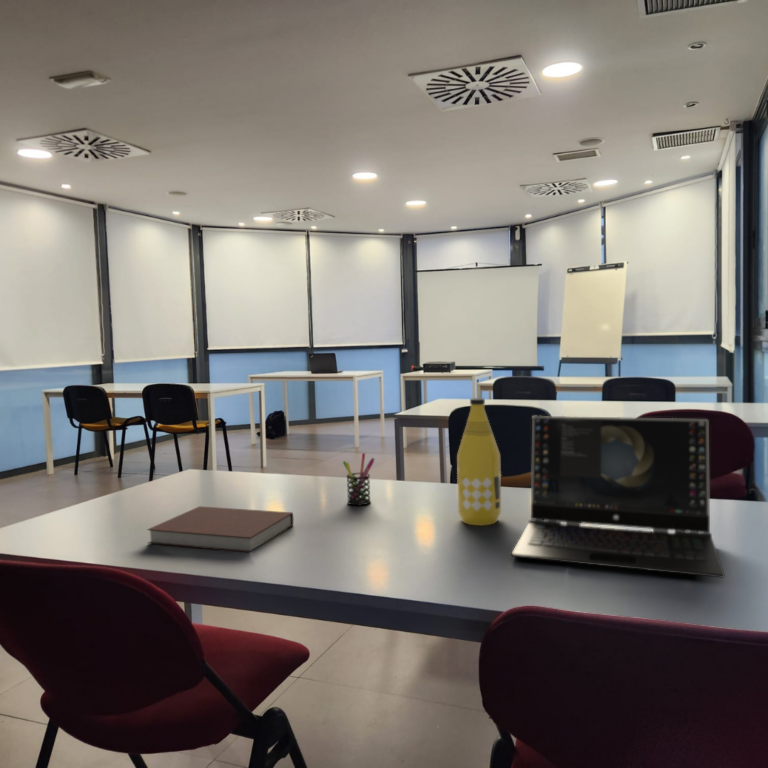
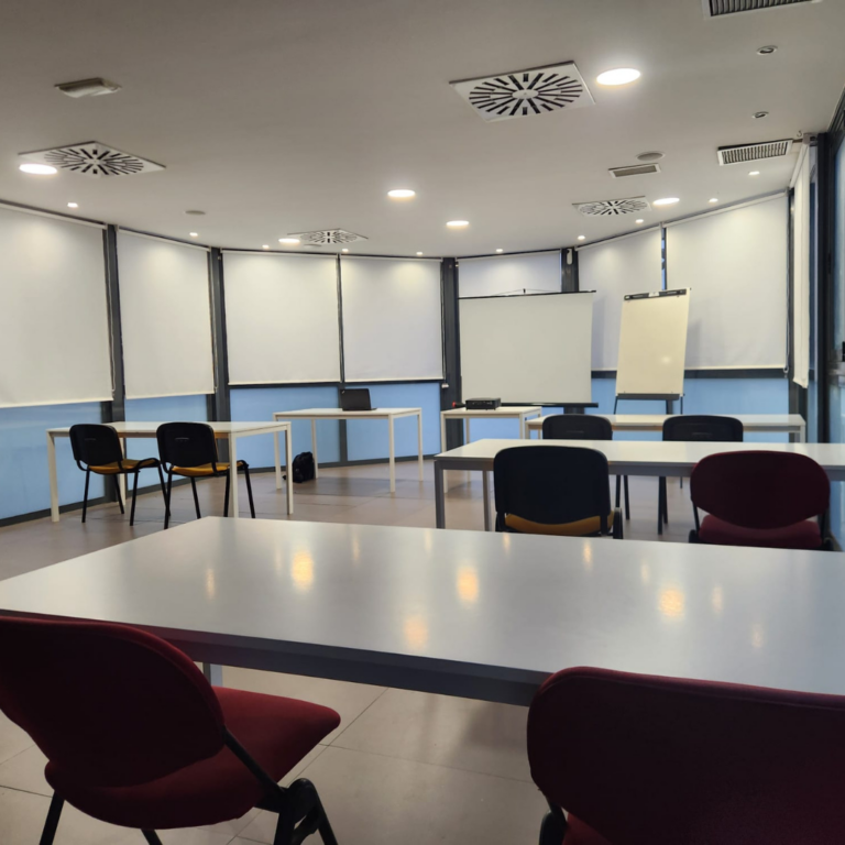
- pen holder [342,452,375,506]
- notebook [146,505,295,554]
- bottle [456,397,502,526]
- laptop [511,415,726,579]
